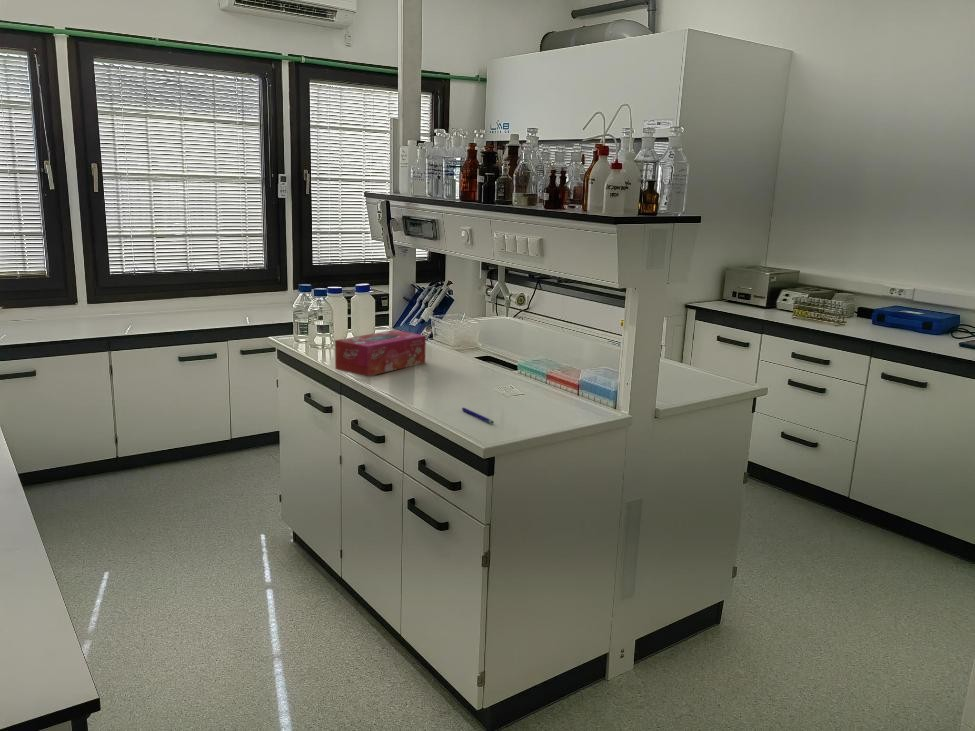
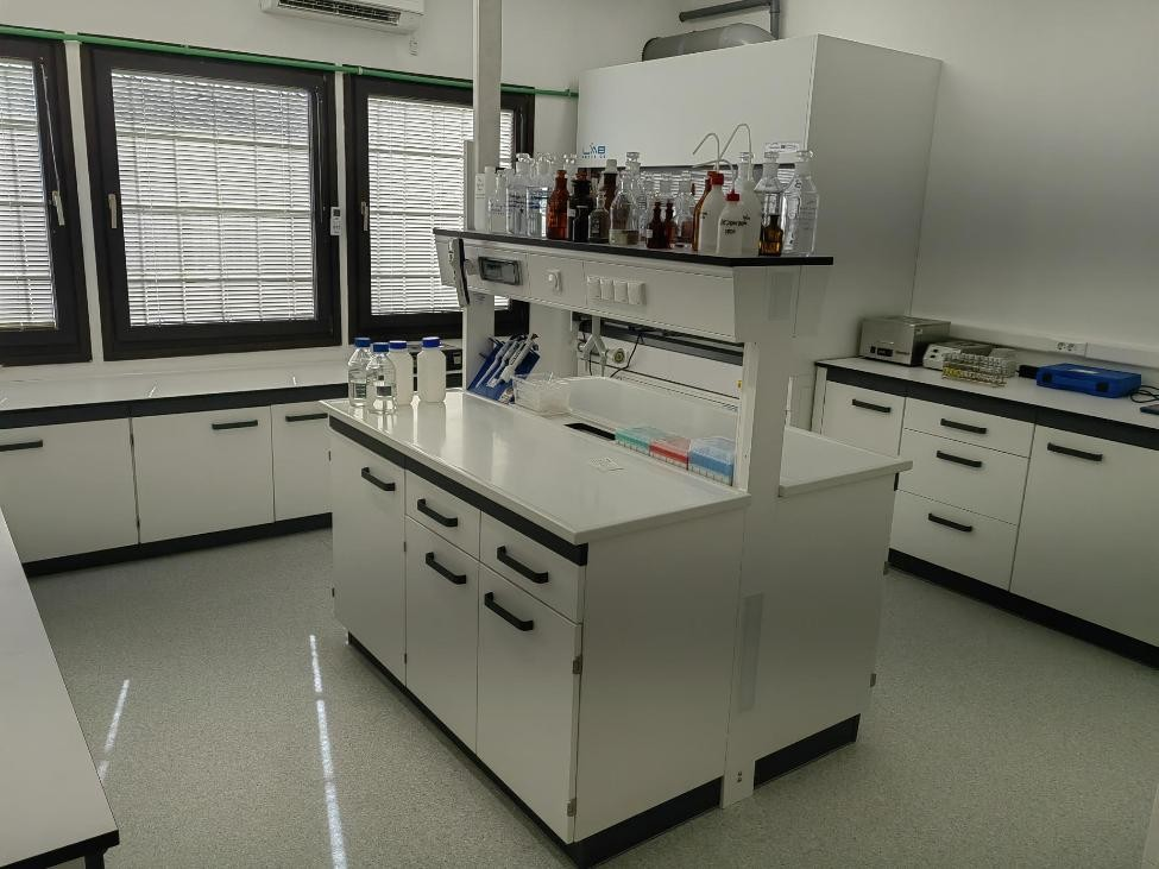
- pen [461,407,495,425]
- tissue box [334,329,427,377]
